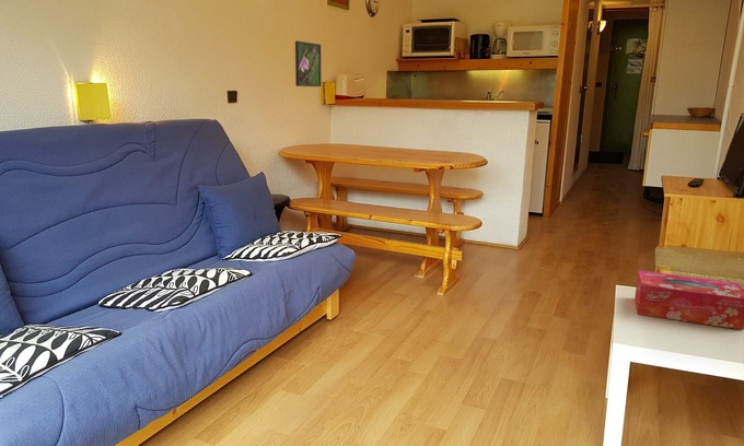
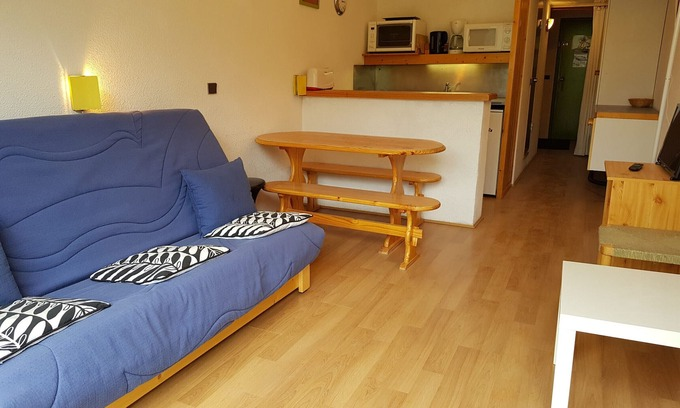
- tissue box [633,269,744,331]
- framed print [294,39,322,87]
